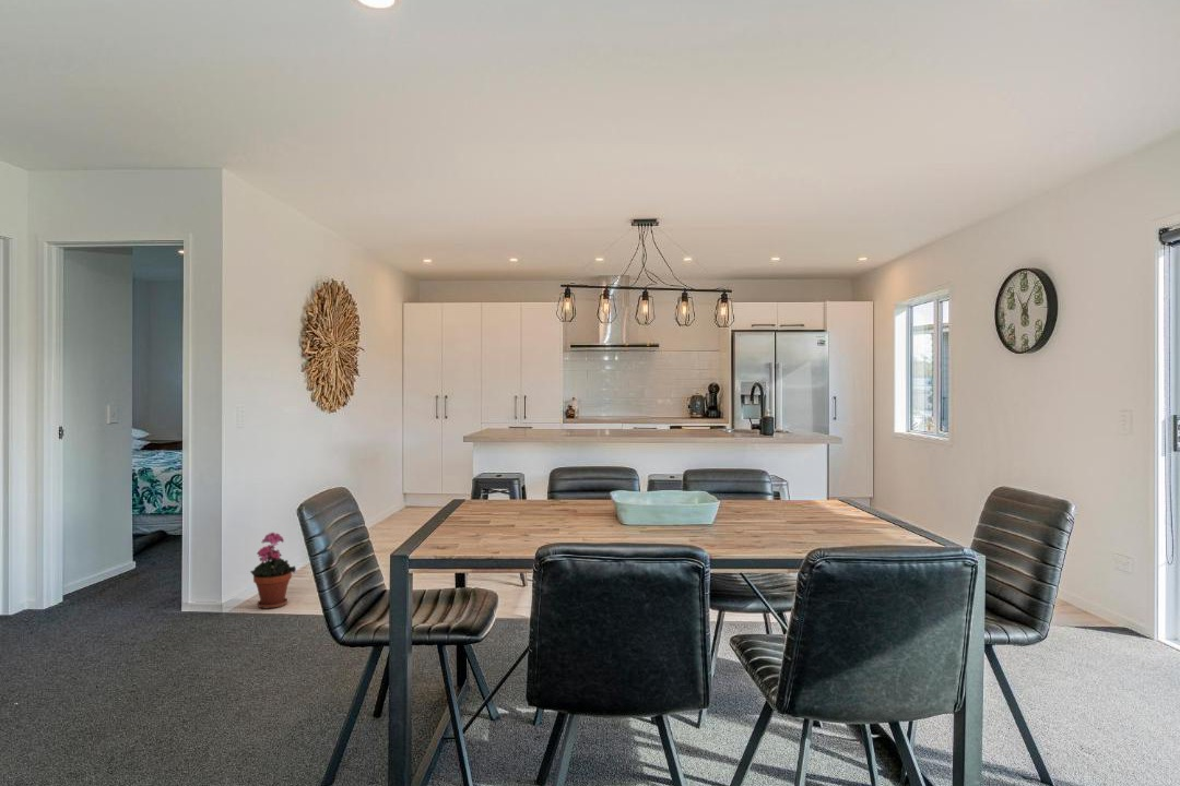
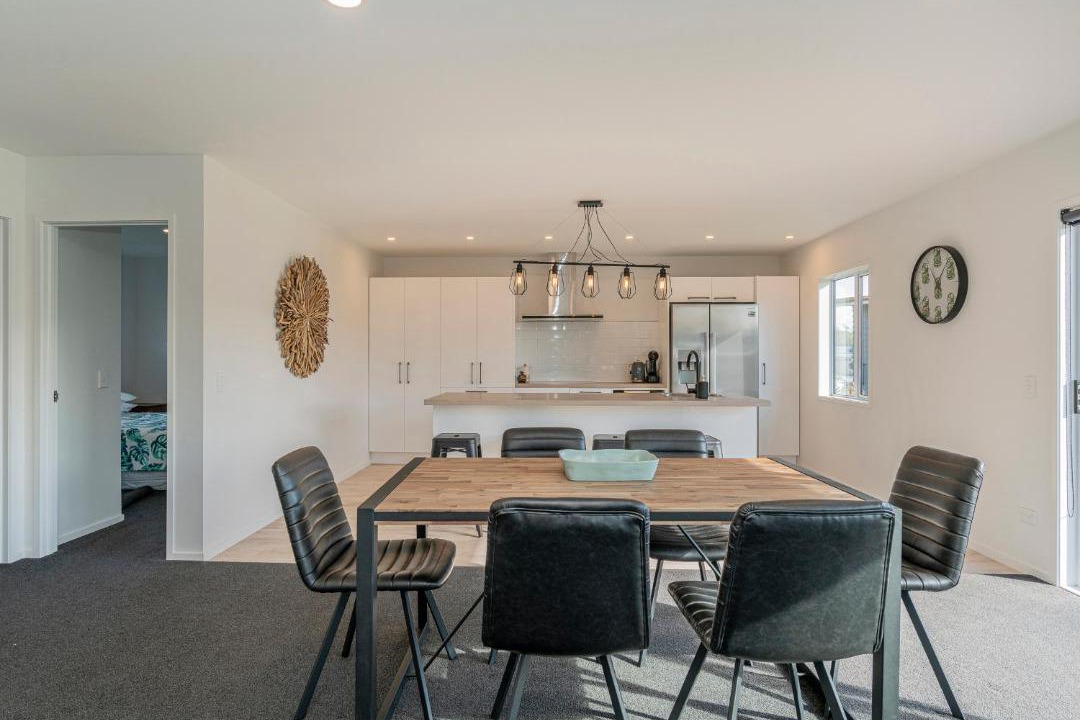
- potted plant [249,531,297,610]
